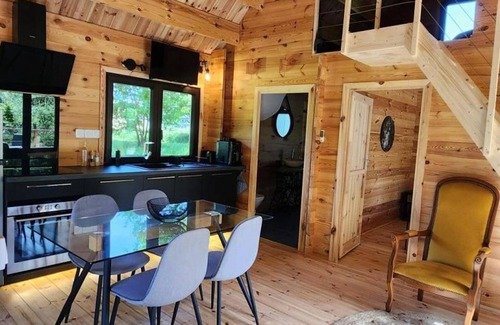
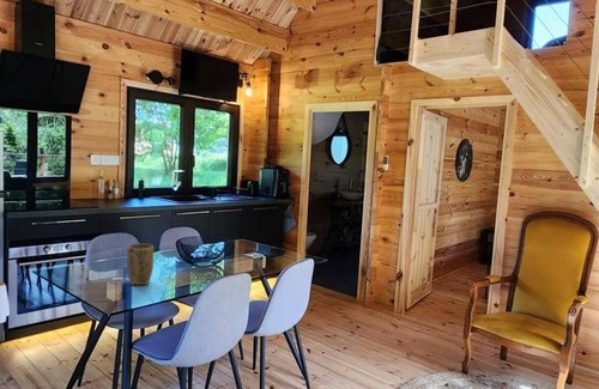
+ plant pot [126,243,155,286]
